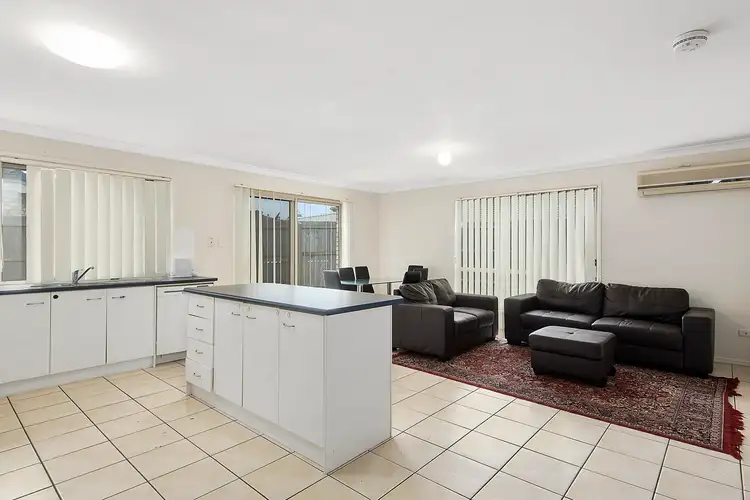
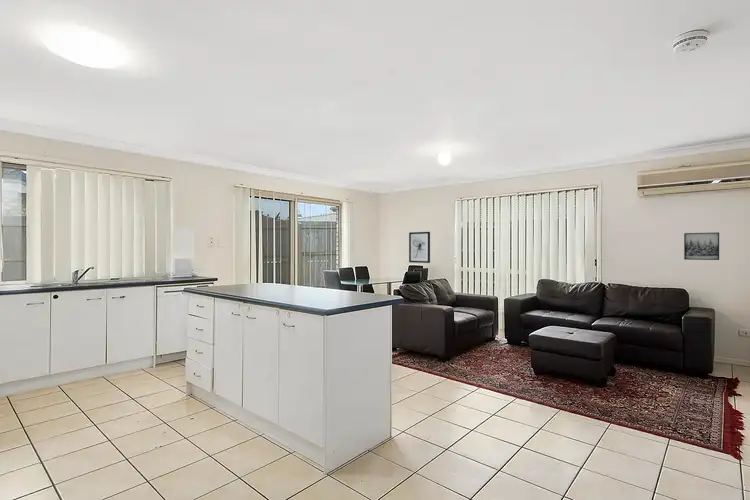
+ wall art [683,231,720,261]
+ wall art [408,231,431,264]
